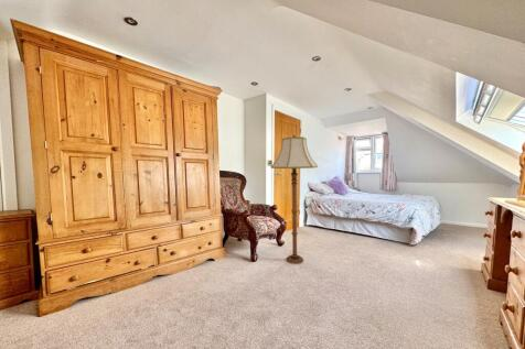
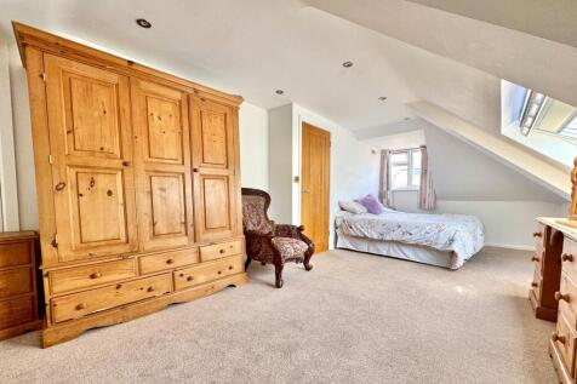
- floor lamp [270,133,319,265]
